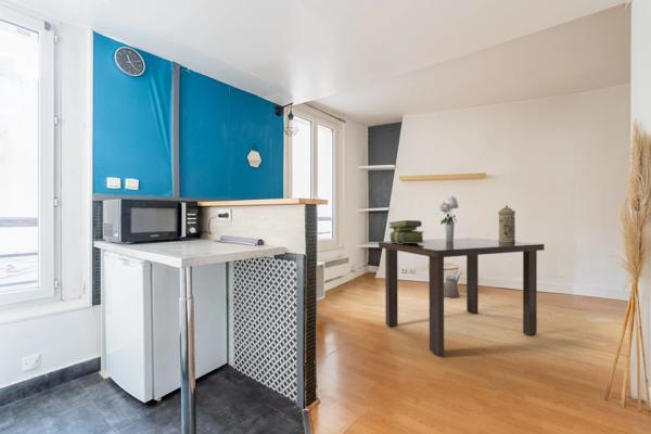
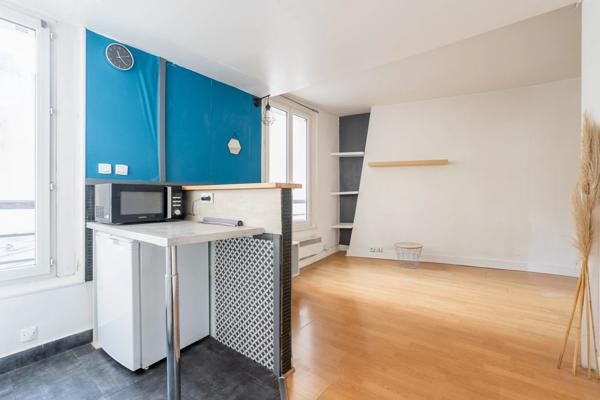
- stack of books [387,219,425,244]
- watering can [444,271,463,298]
- water filter [497,204,516,242]
- bouquet [438,194,459,242]
- dining table [378,237,546,356]
